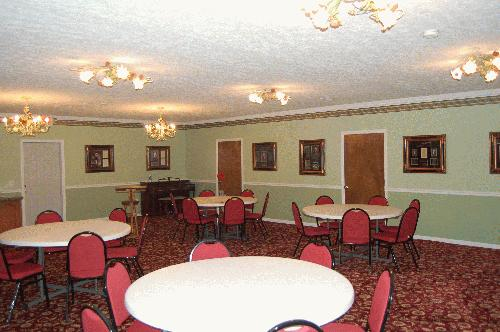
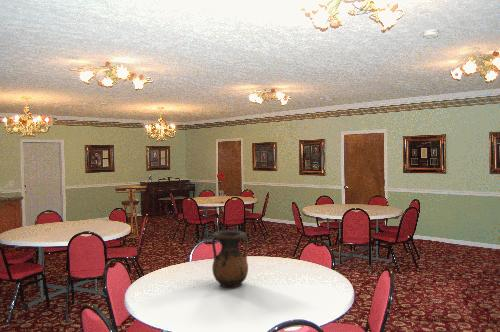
+ vase [211,229,249,288]
